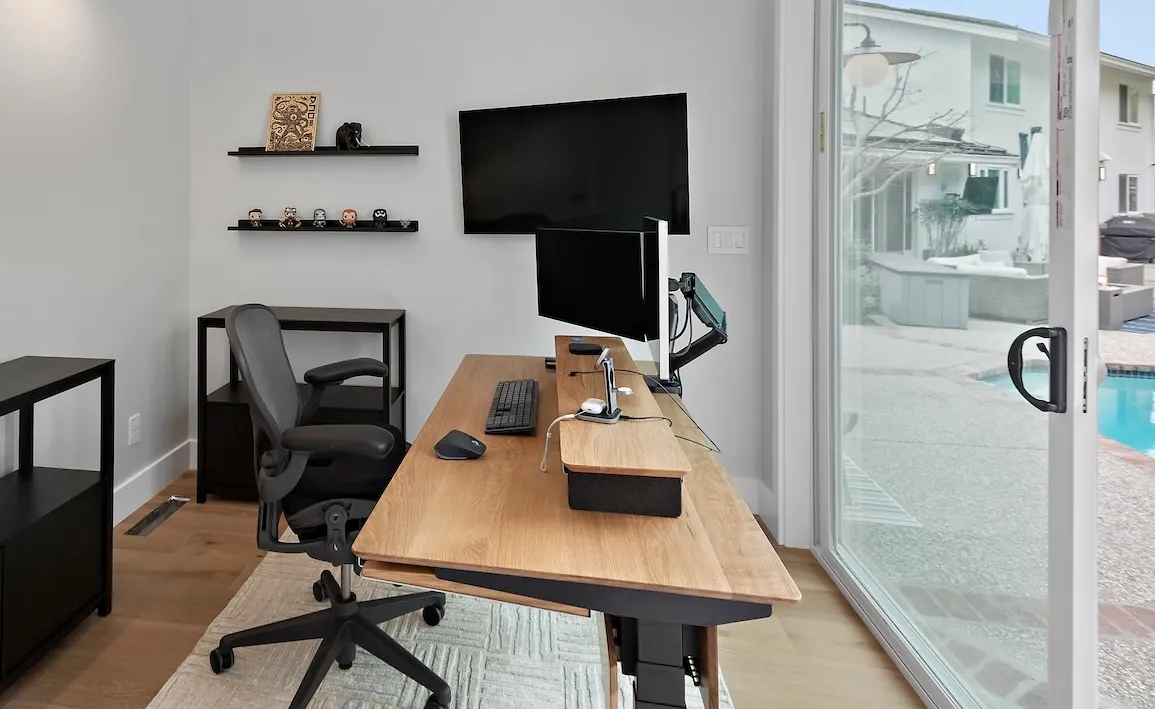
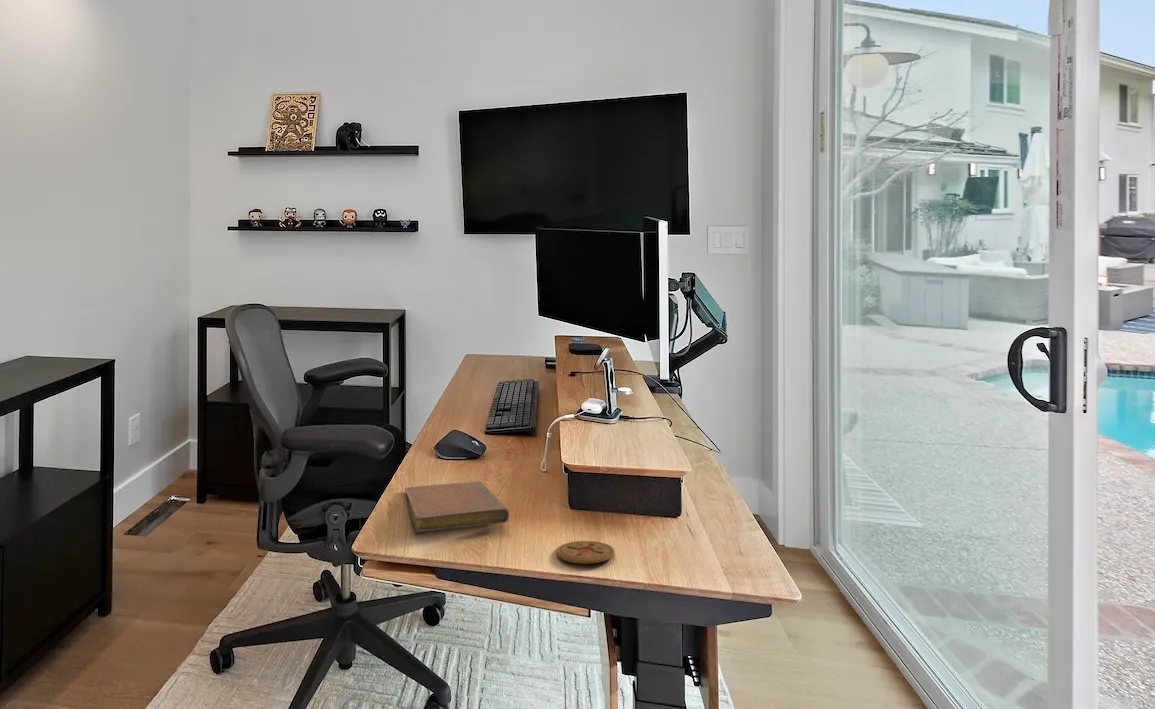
+ coaster [556,540,615,565]
+ notebook [404,481,510,533]
